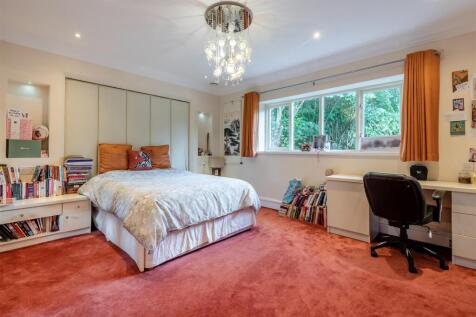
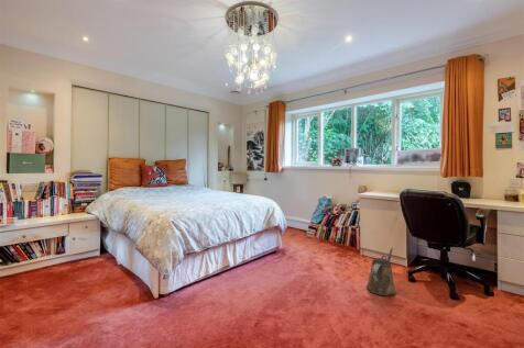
+ watering can [365,247,396,296]
